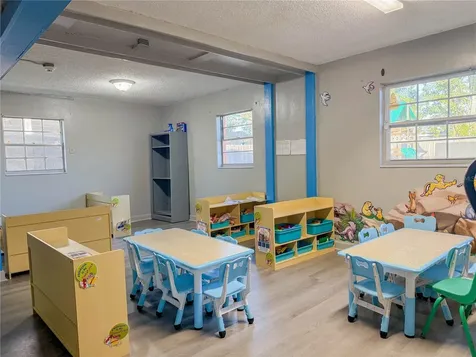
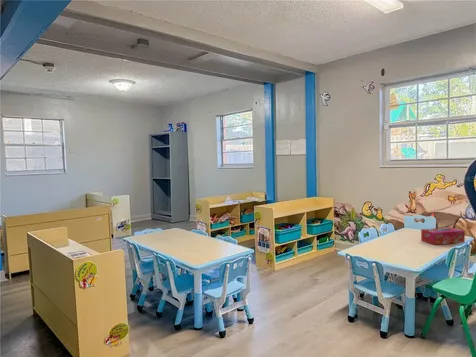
+ tissue box [420,226,466,246]
